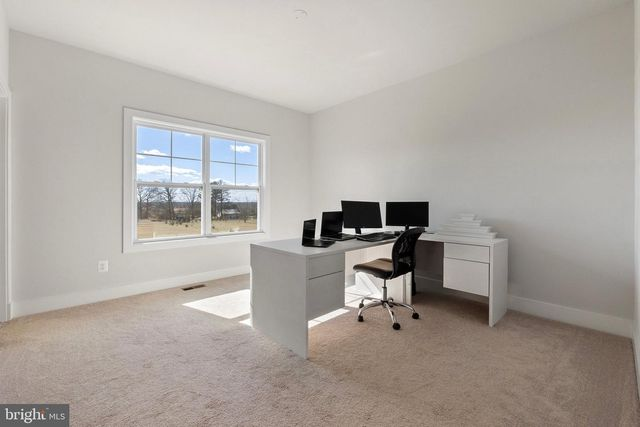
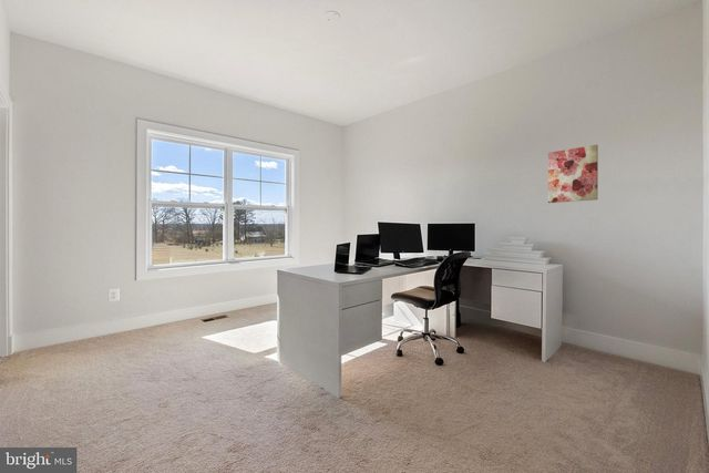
+ wall art [547,144,599,204]
